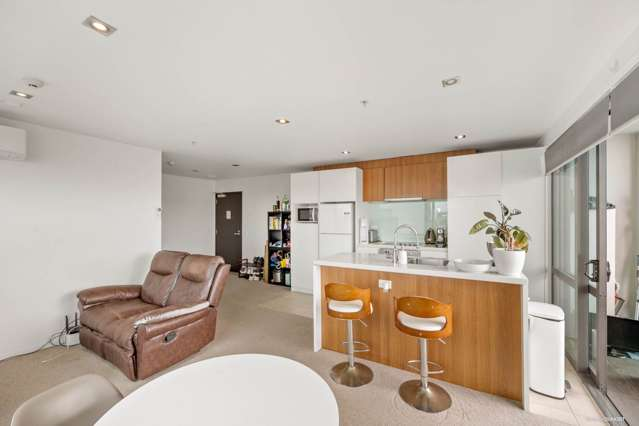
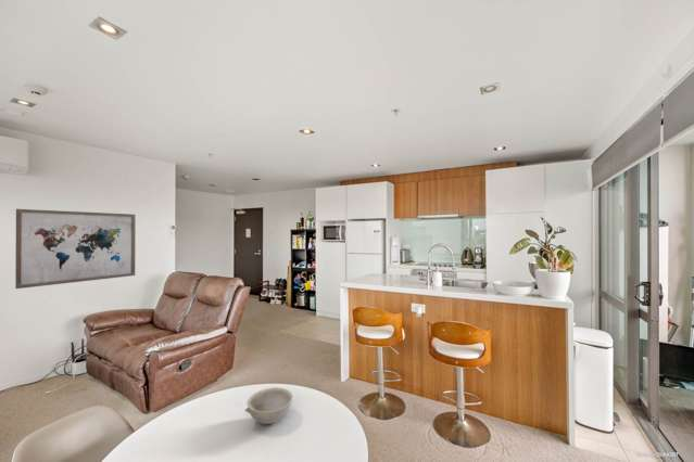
+ bowl [244,386,293,425]
+ wall art [14,208,137,290]
